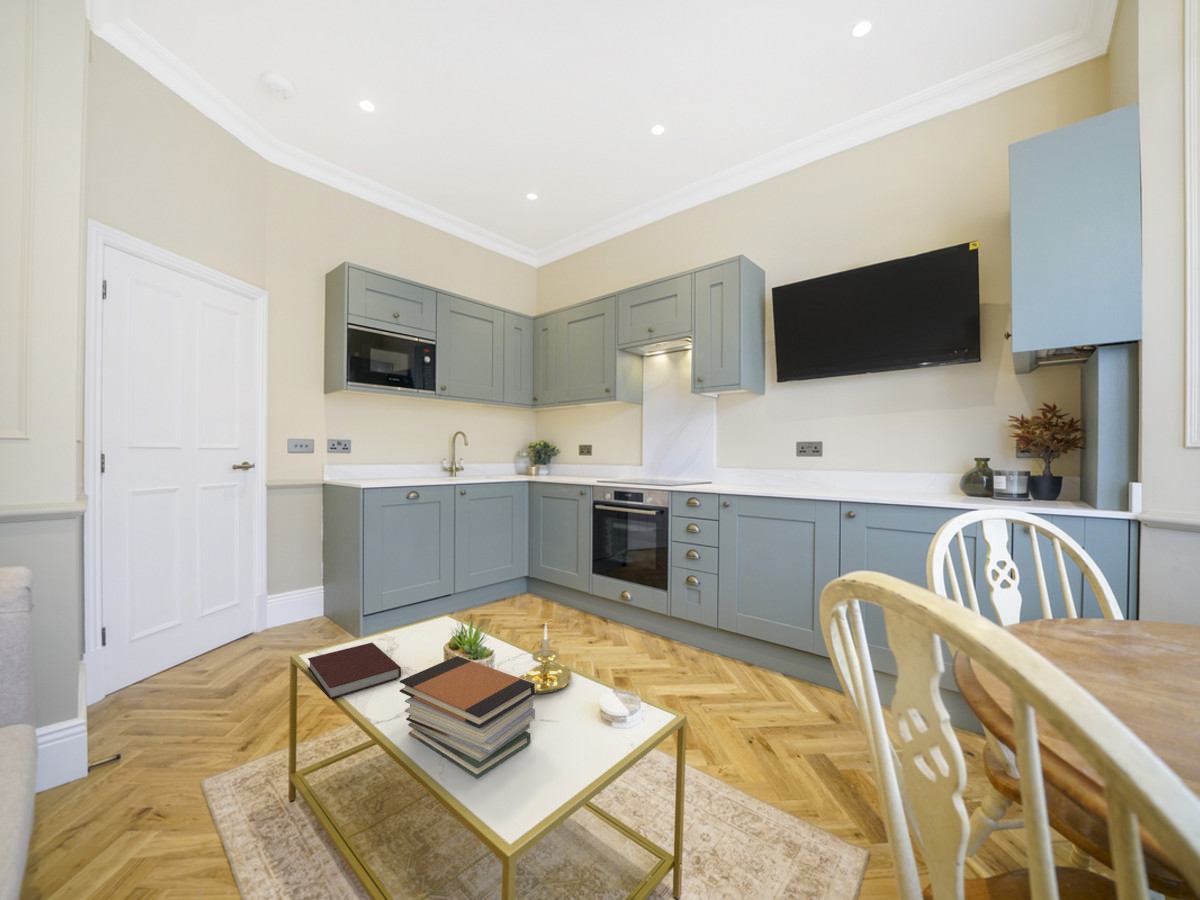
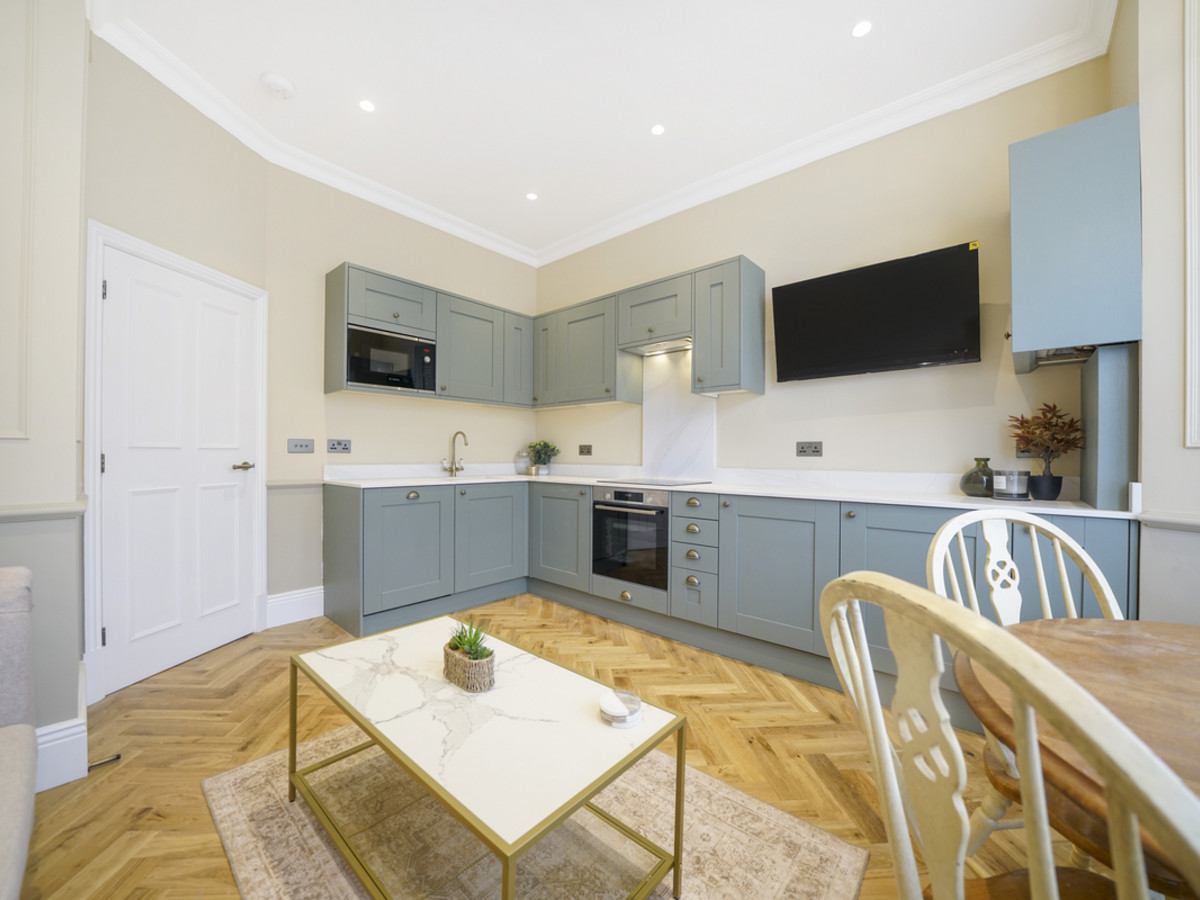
- notebook [307,642,402,700]
- book stack [399,655,536,779]
- candle holder [518,622,573,695]
